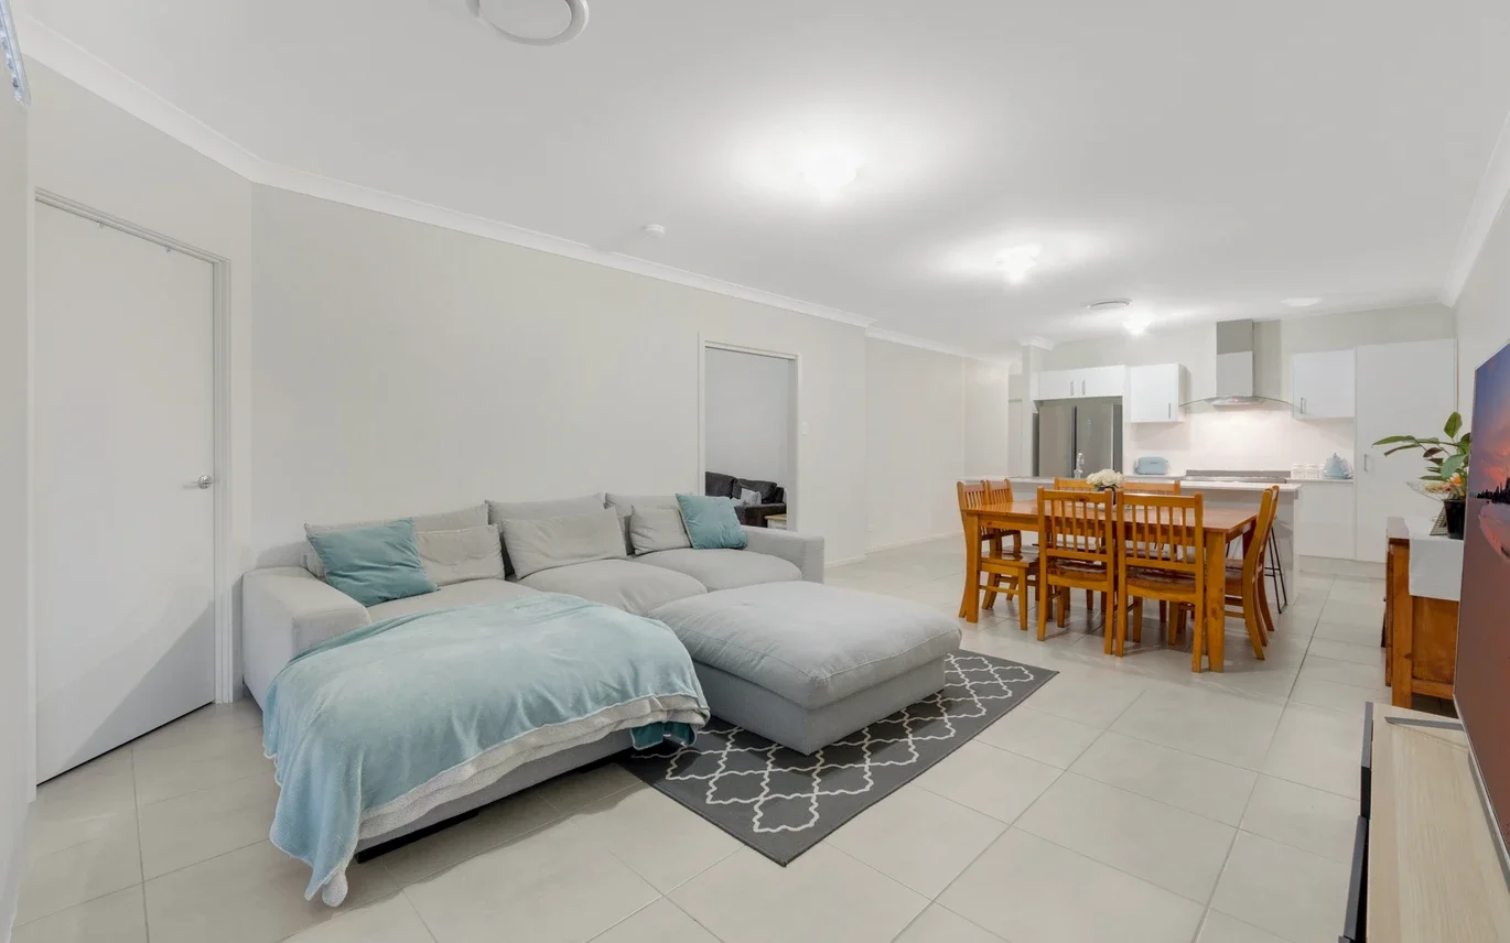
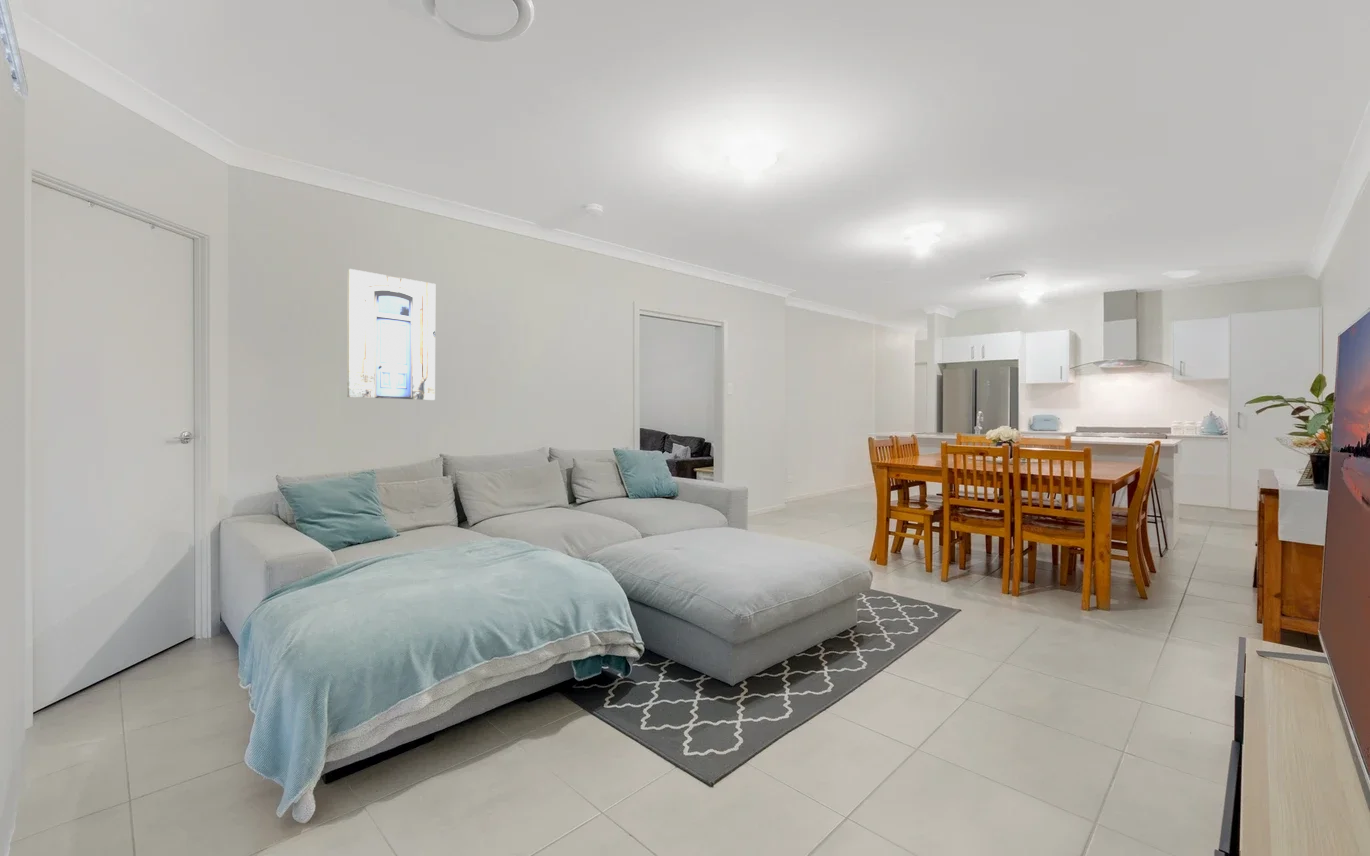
+ wall art [346,268,436,401]
